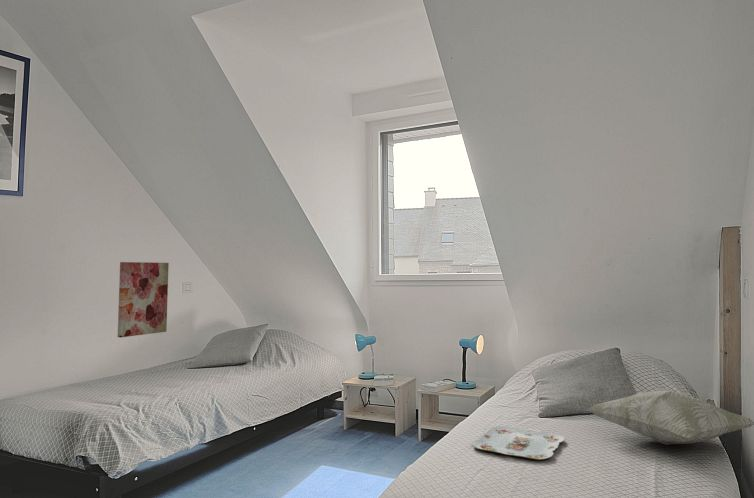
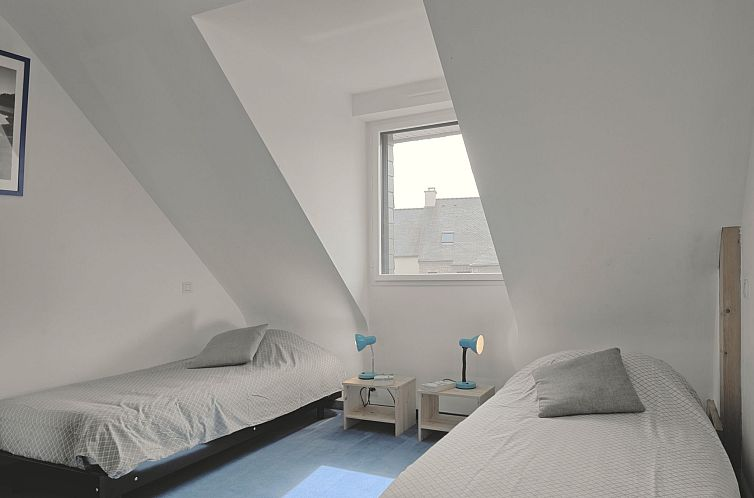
- serving tray [472,426,565,461]
- wall art [117,261,170,338]
- decorative pillow [586,389,754,446]
